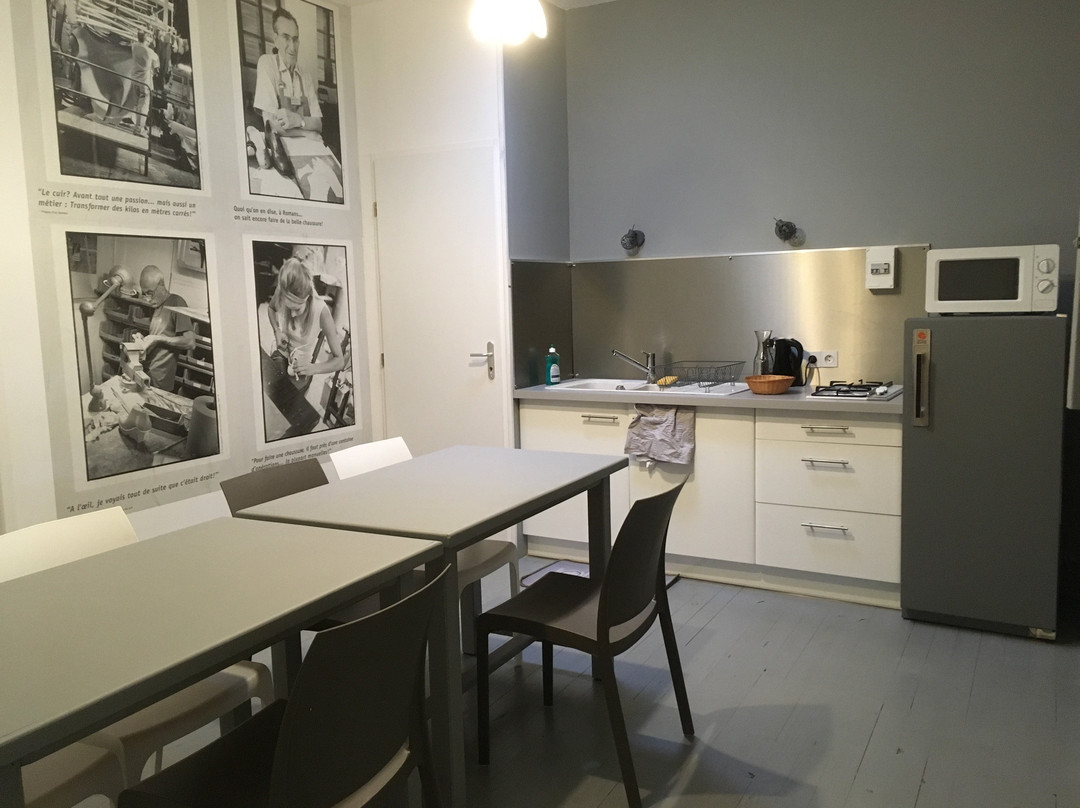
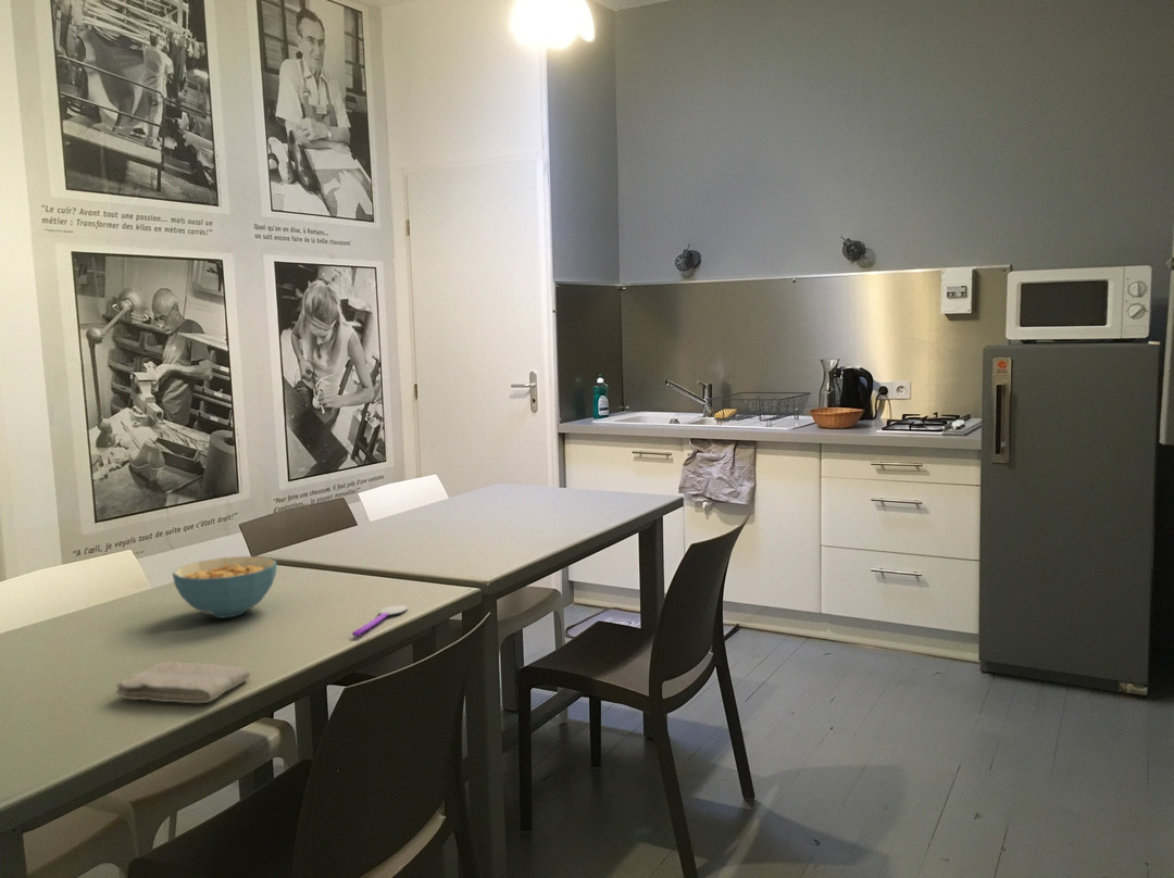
+ spoon [351,604,409,637]
+ cereal bowl [171,555,278,619]
+ washcloth [114,661,251,704]
